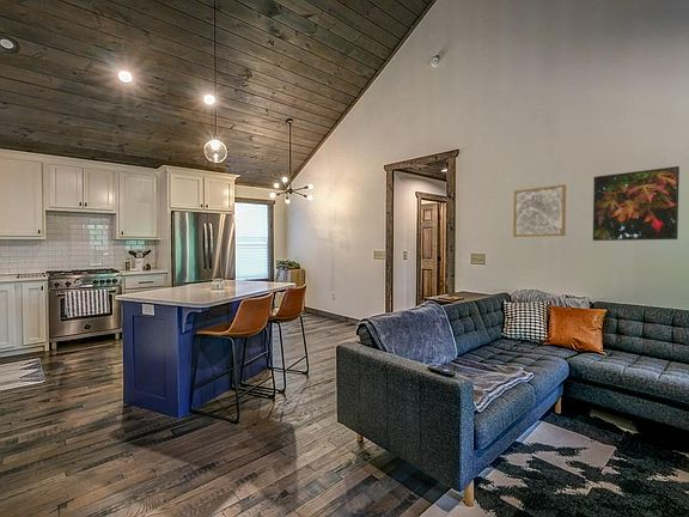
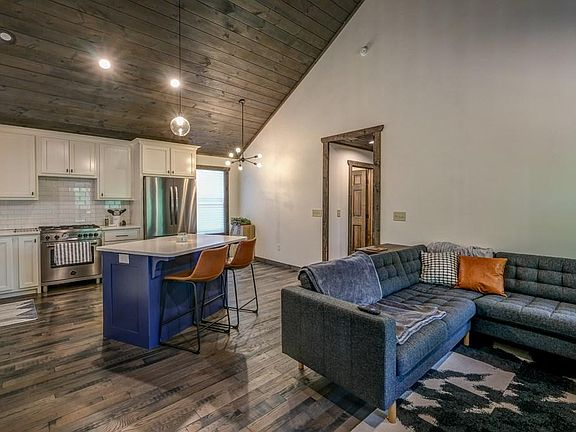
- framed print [592,165,681,242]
- wall art [512,183,567,238]
